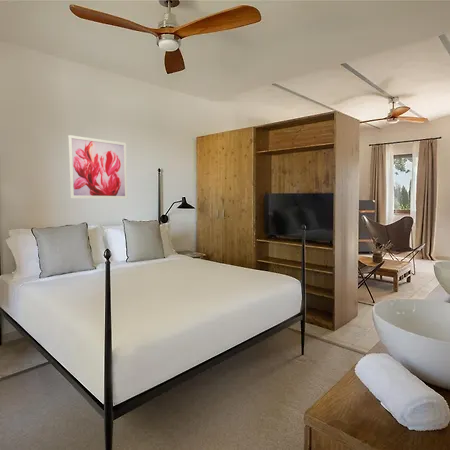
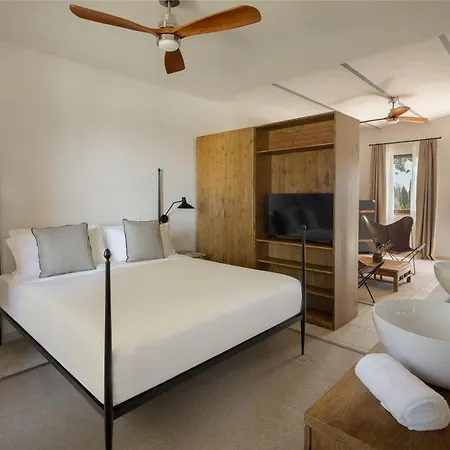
- wall art [67,134,128,199]
